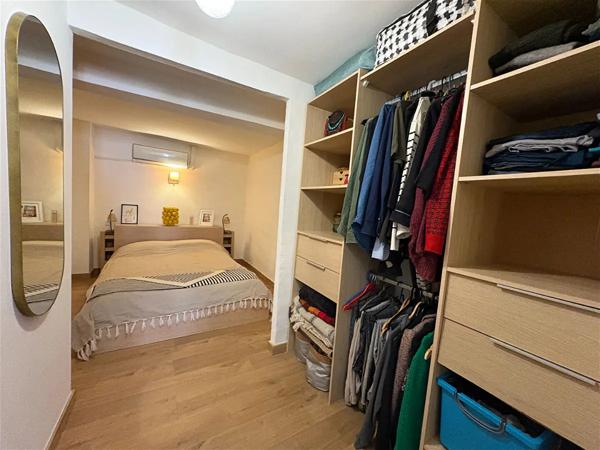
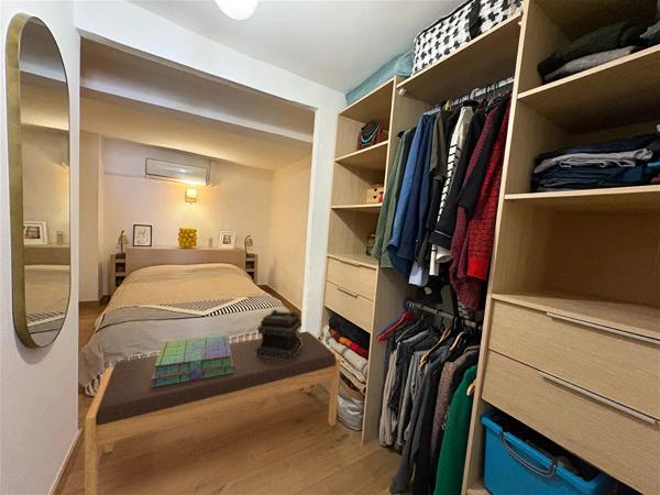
+ bench [84,330,342,495]
+ decorative box [255,309,302,361]
+ stack of books [152,334,234,387]
